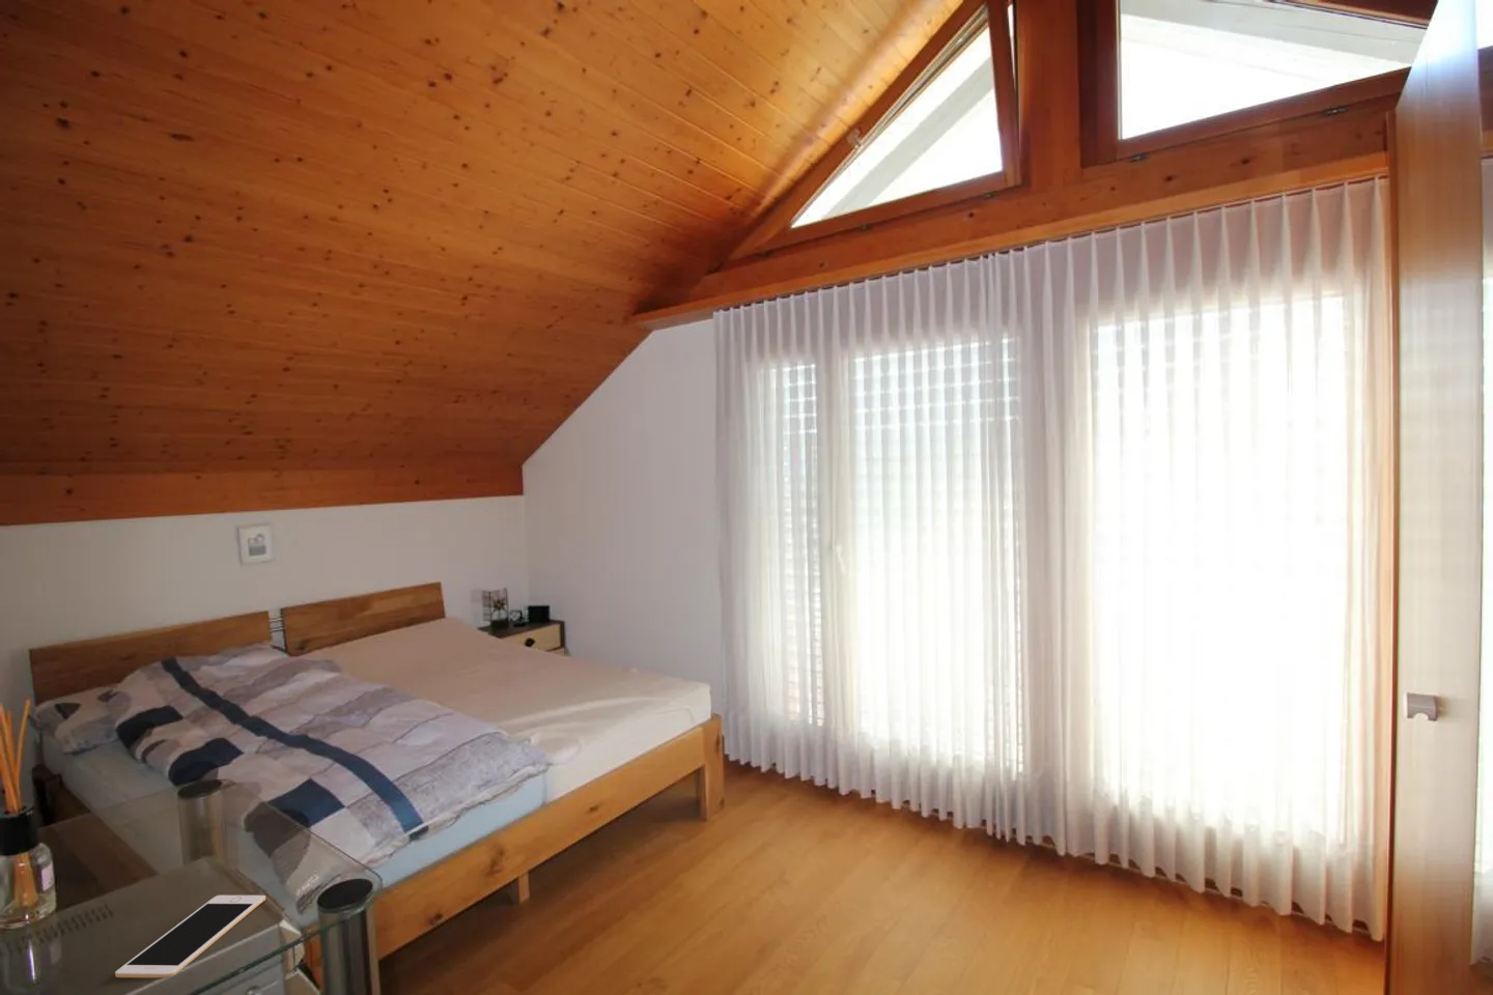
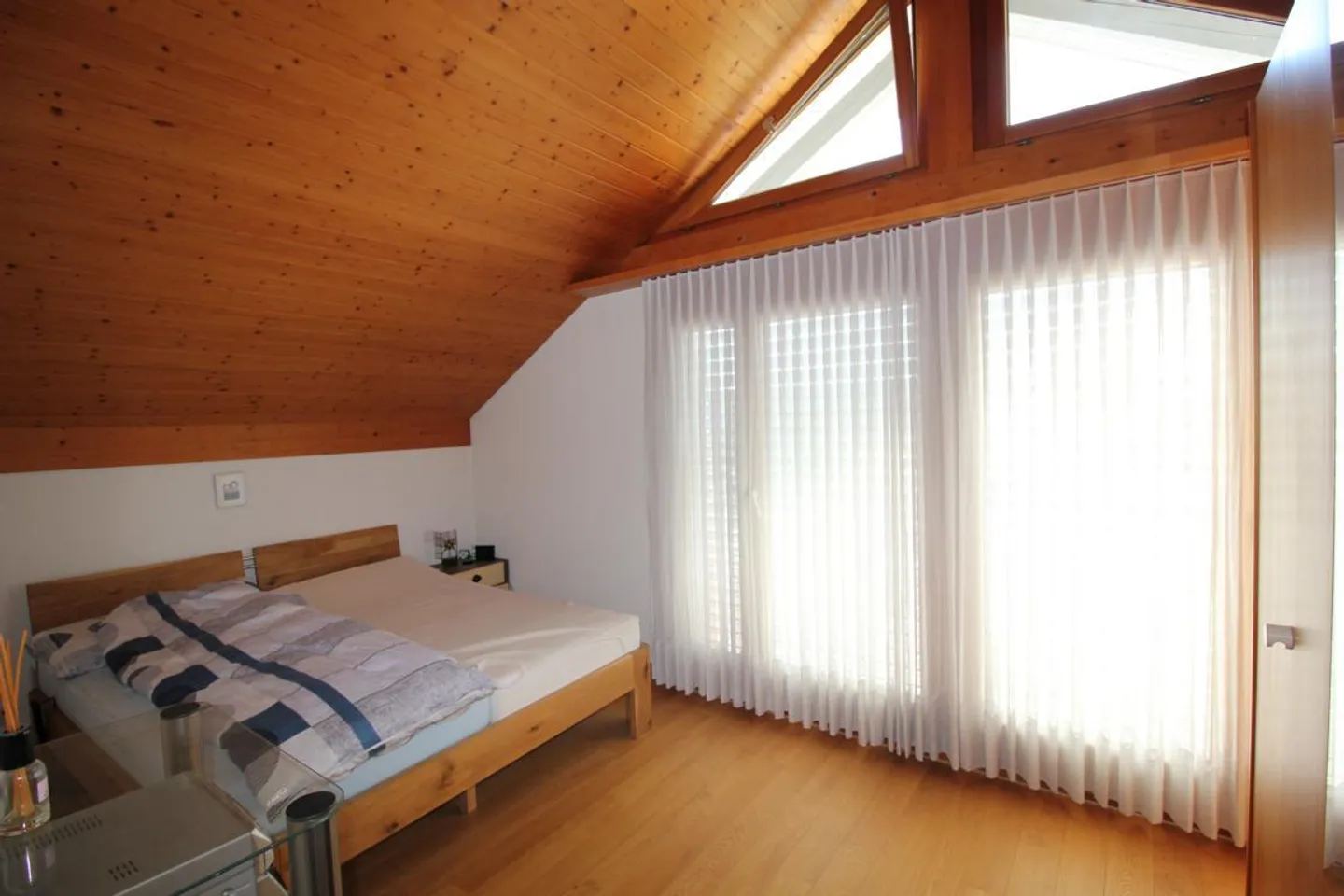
- cell phone [114,894,267,978]
